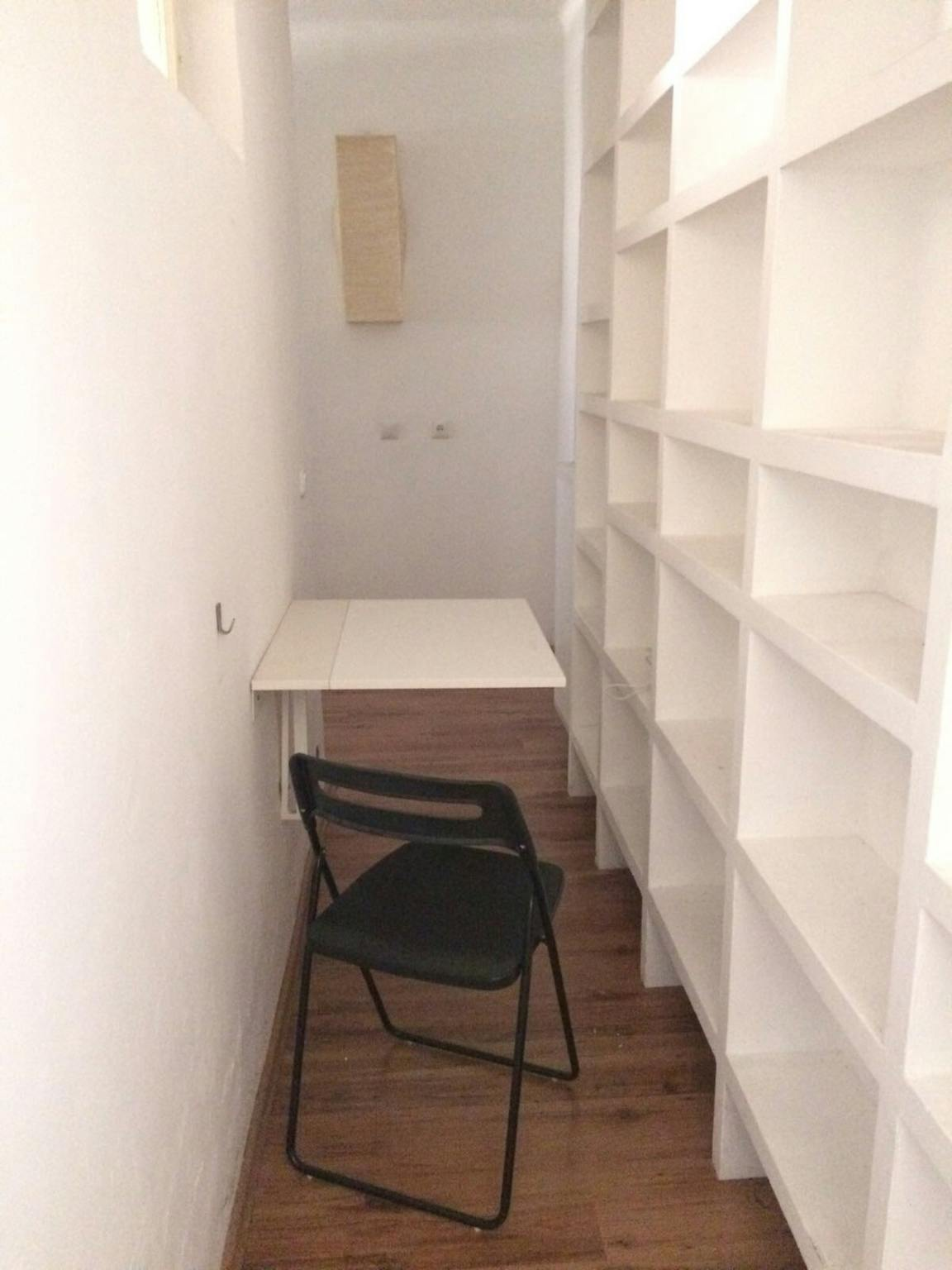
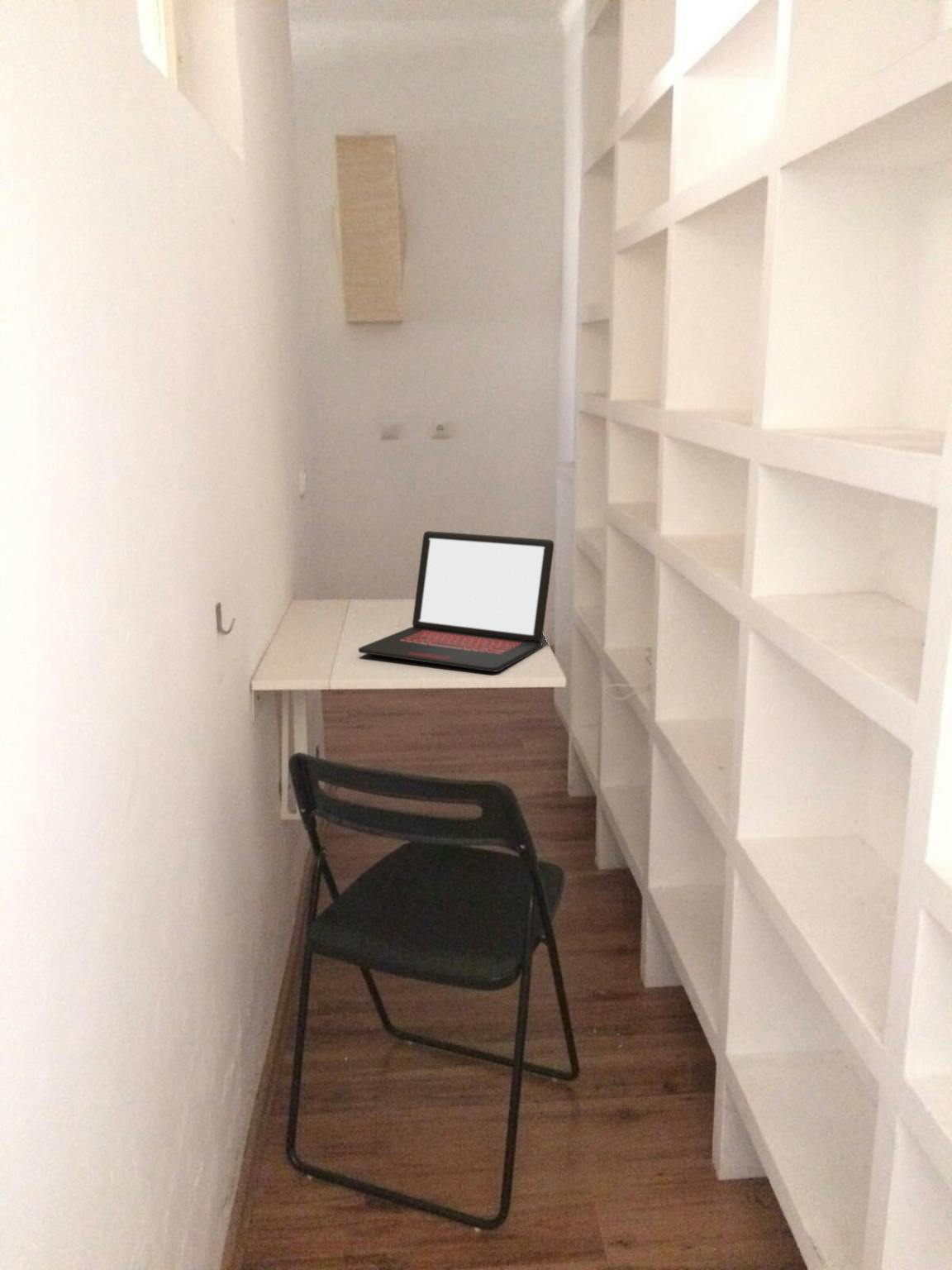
+ laptop [358,530,555,673]
